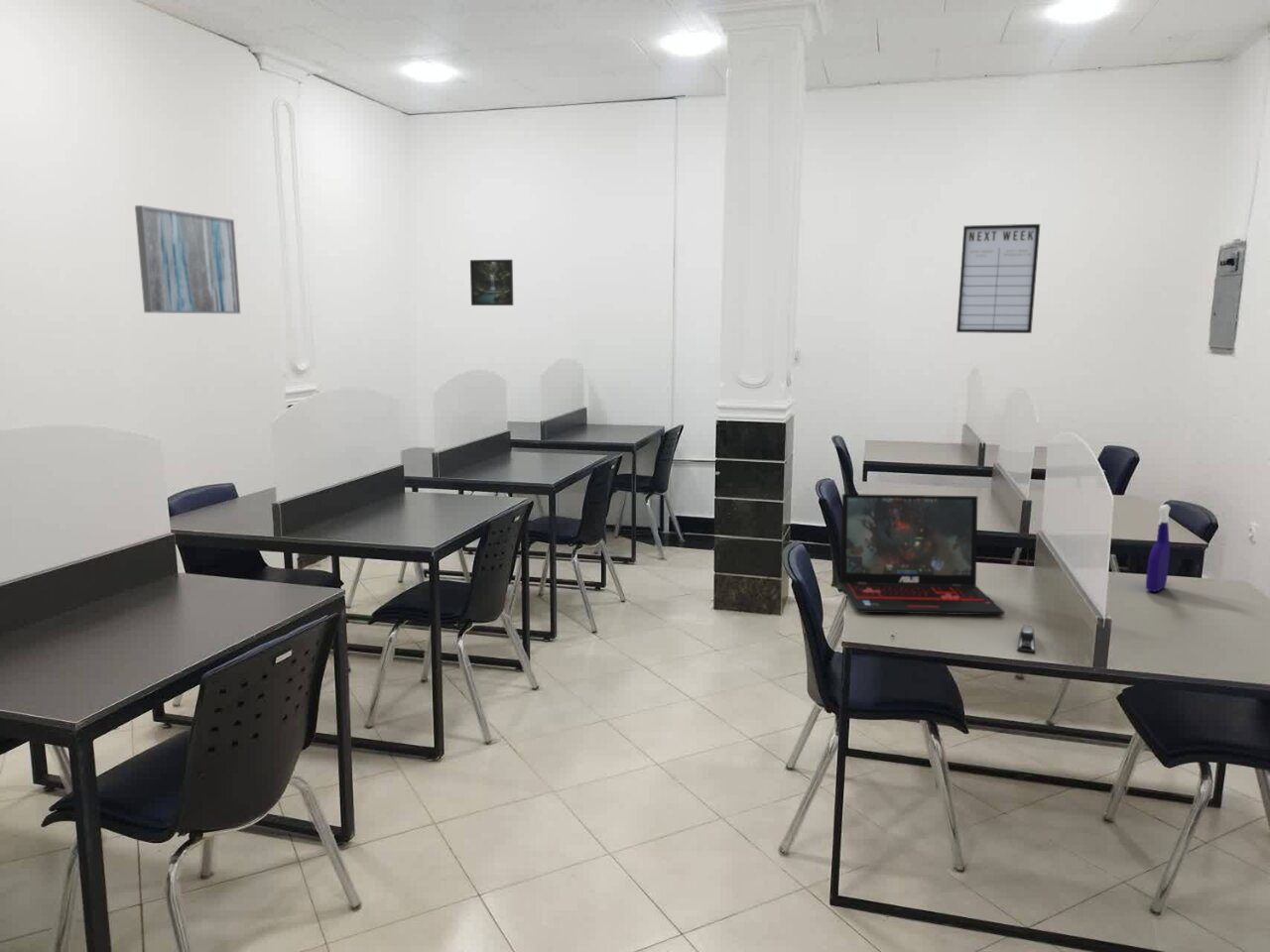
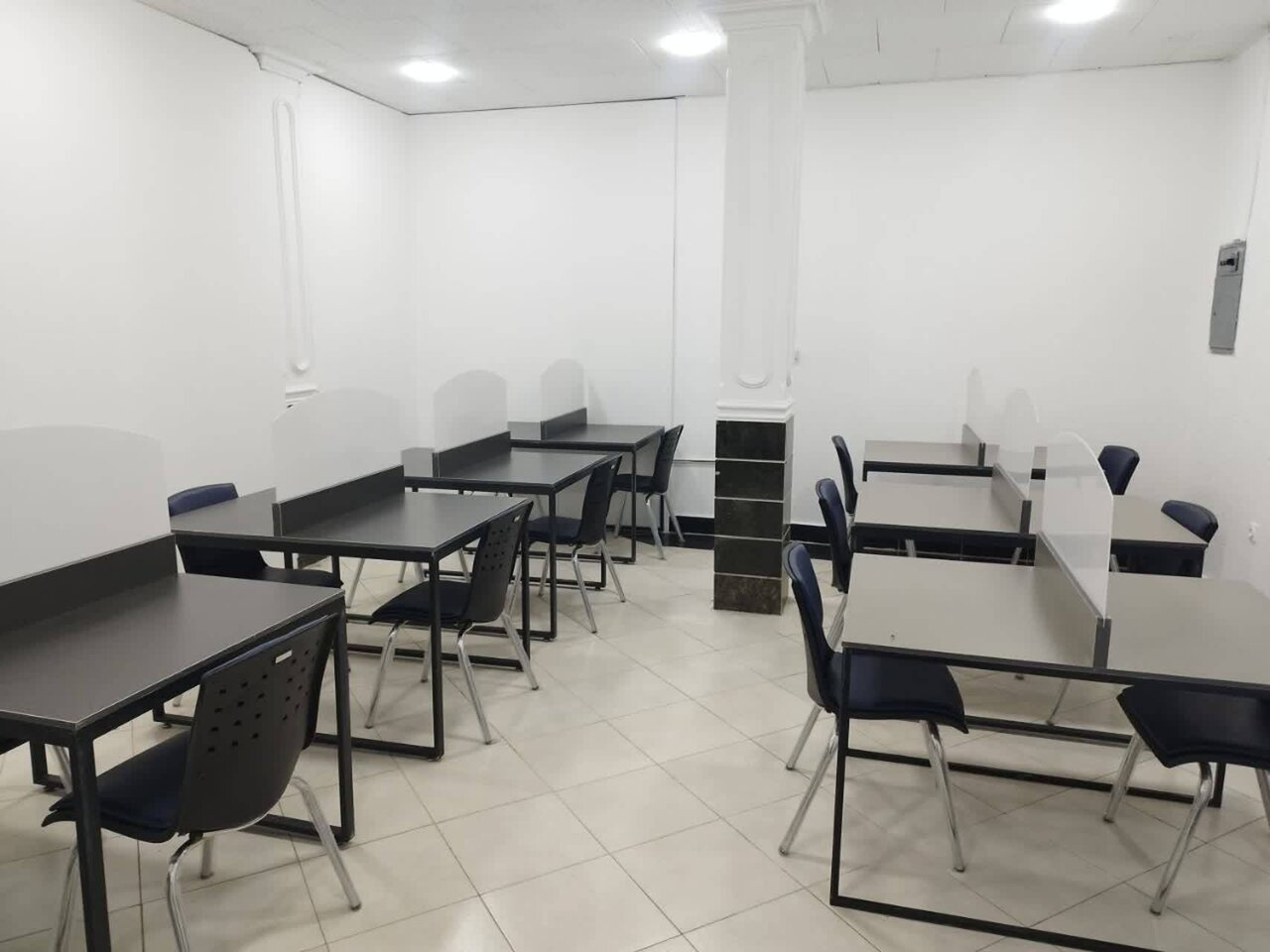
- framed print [469,259,514,306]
- laptop [839,493,1006,616]
- stapler [1016,624,1036,654]
- writing board [955,223,1041,334]
- spray bottle [1145,504,1172,593]
- wall art [134,204,241,314]
